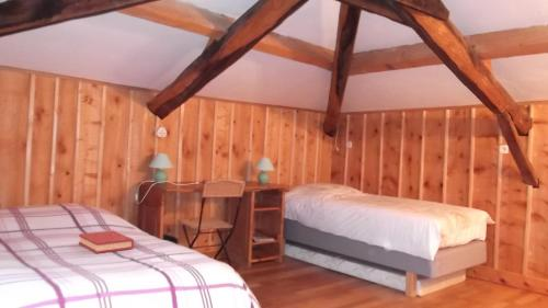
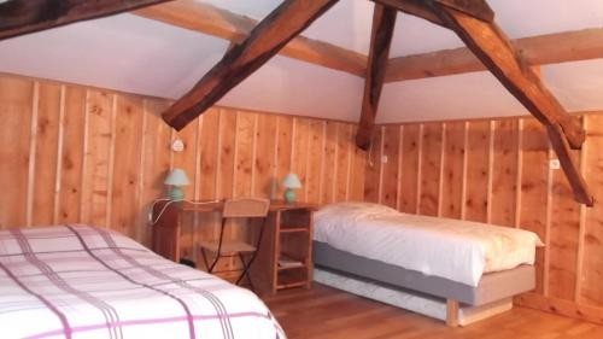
- hardback book [78,230,135,254]
